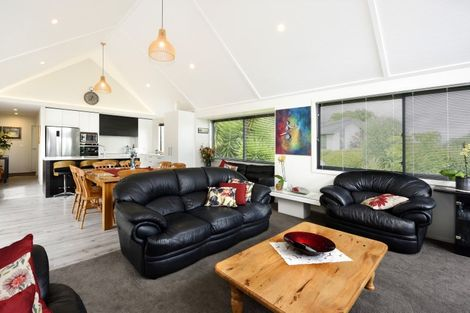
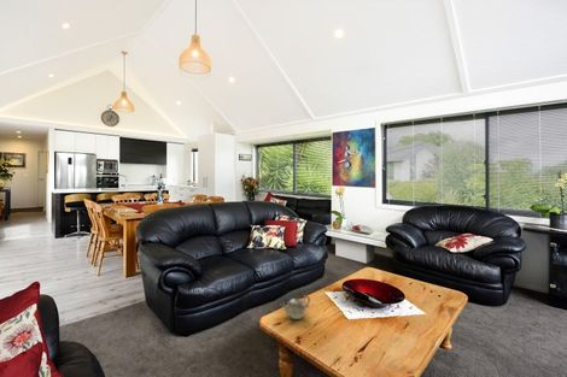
+ teapot [279,294,311,320]
